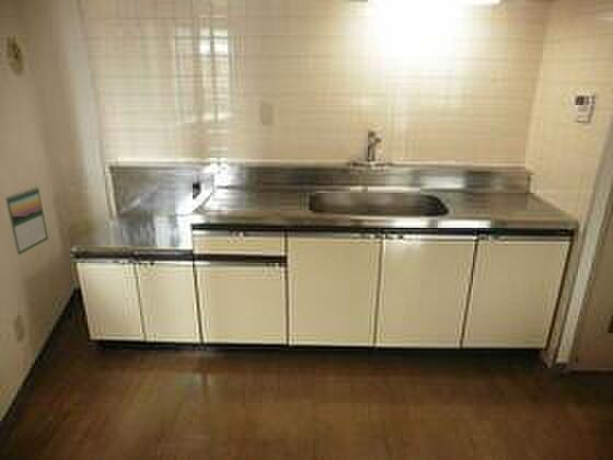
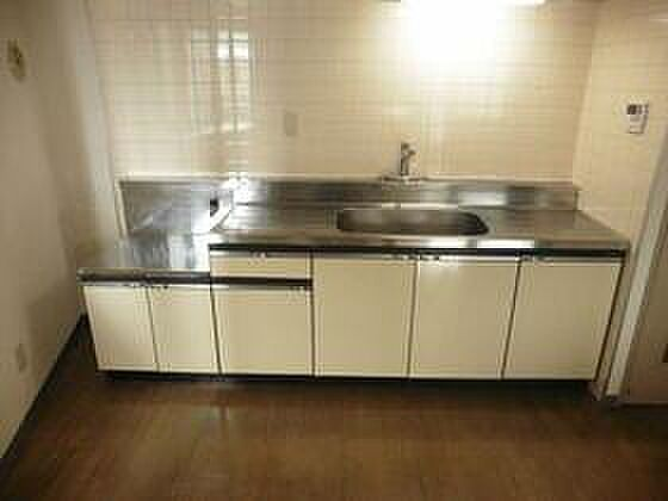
- calendar [4,186,49,256]
